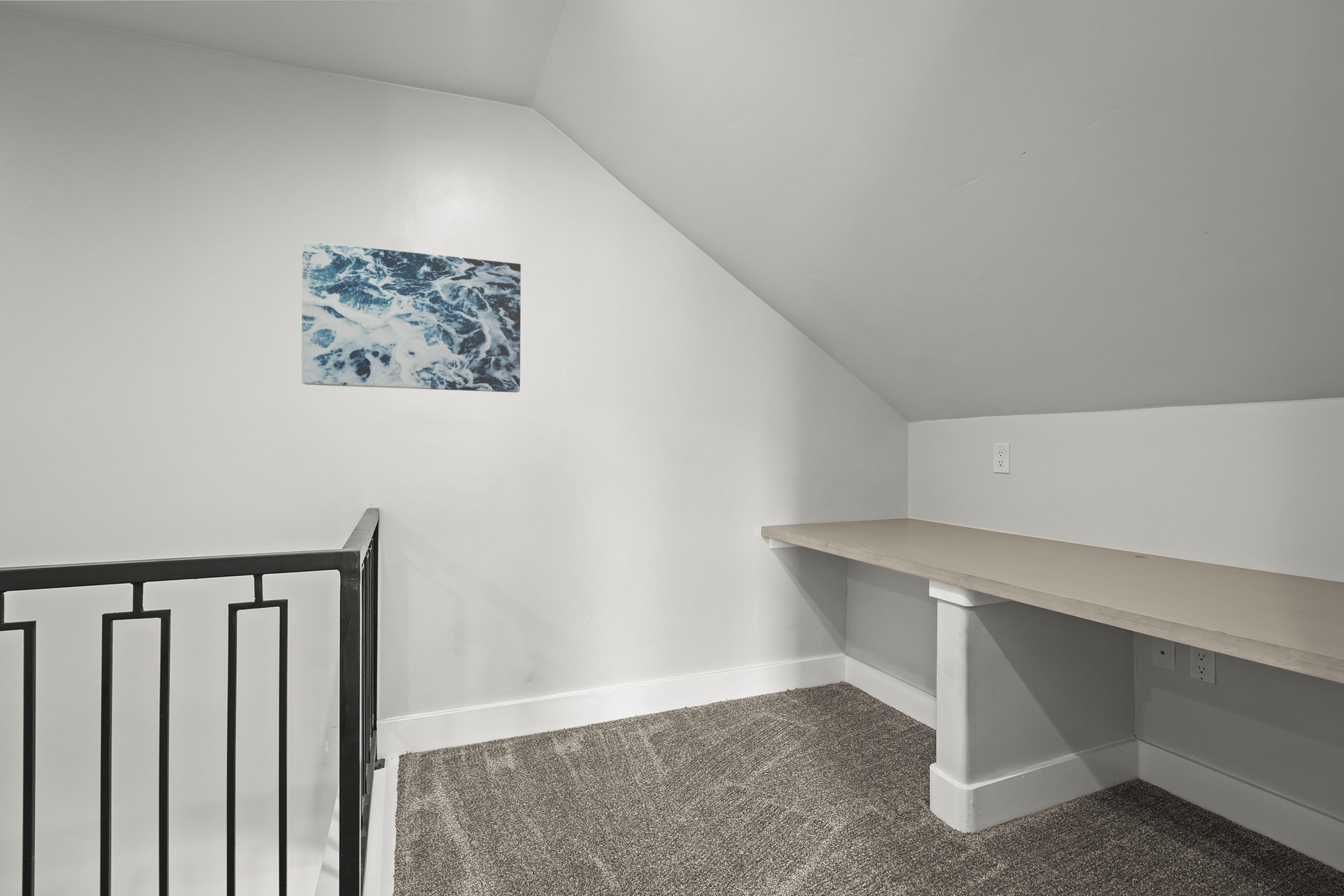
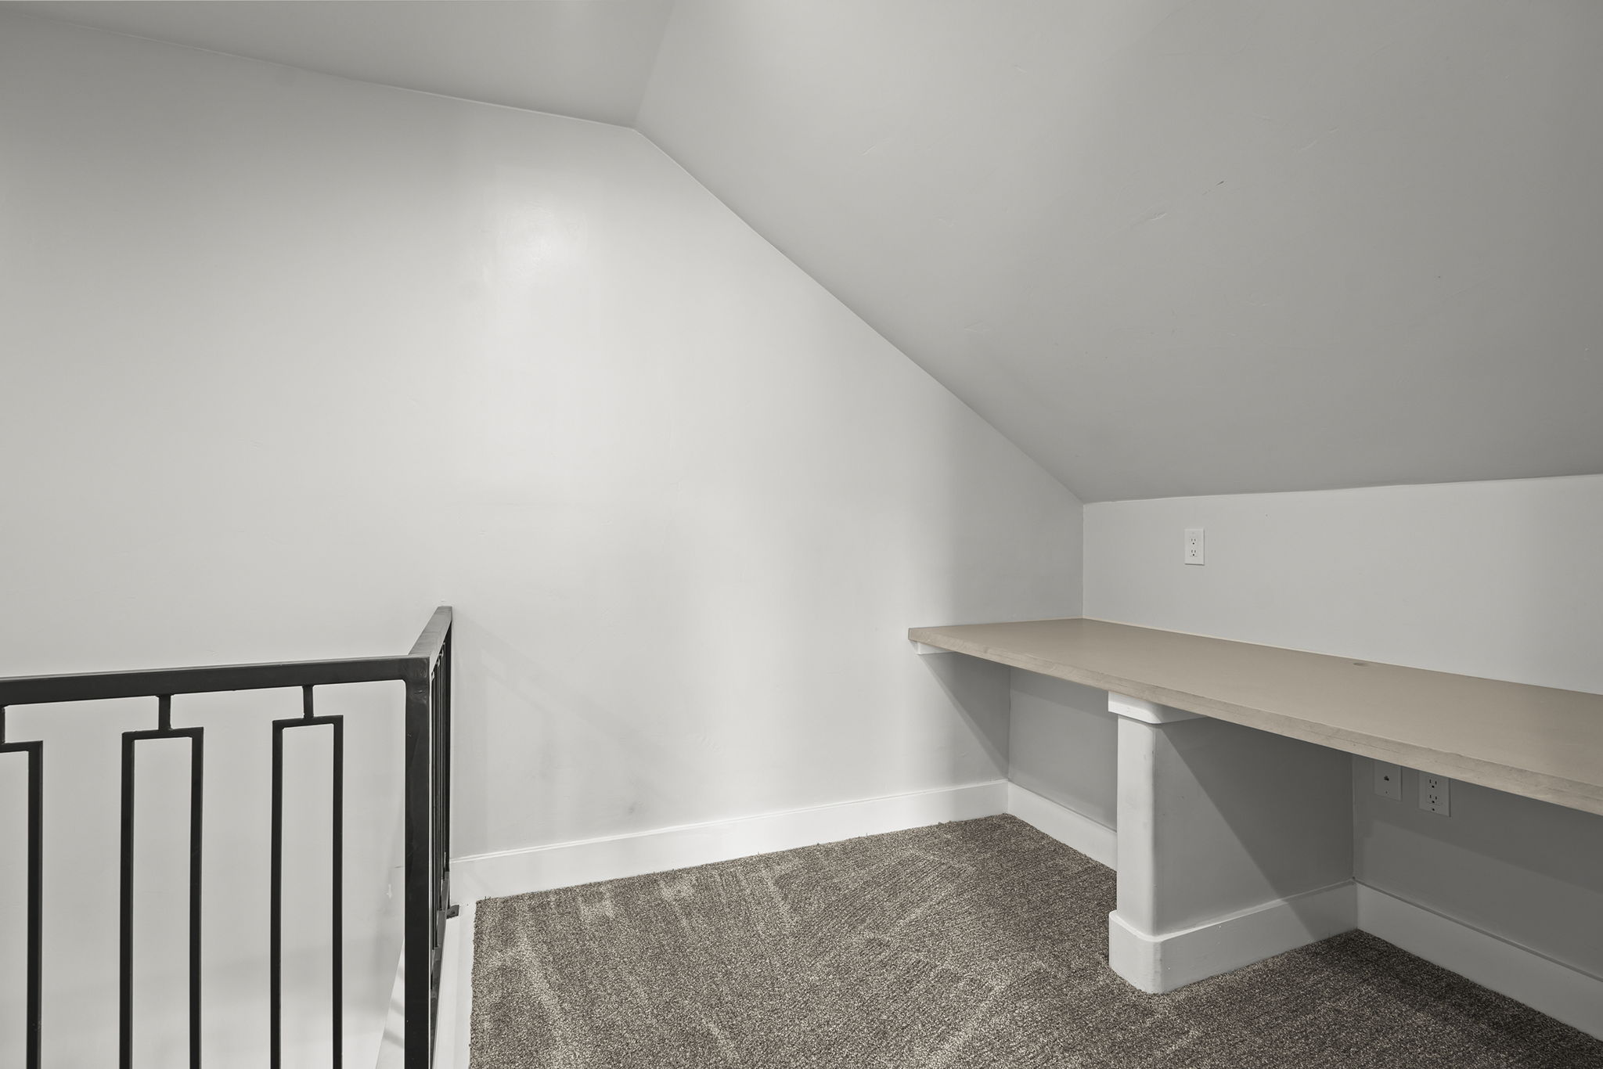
- wall art [301,241,521,393]
